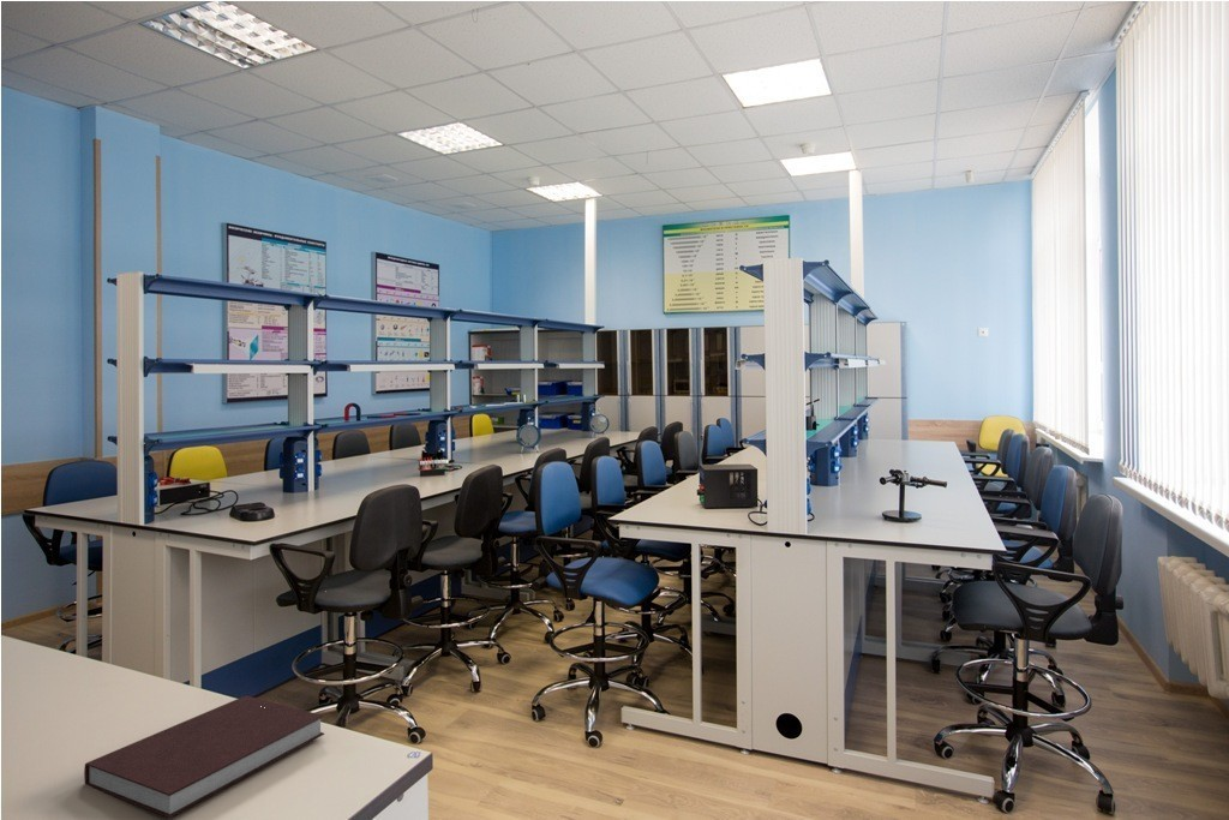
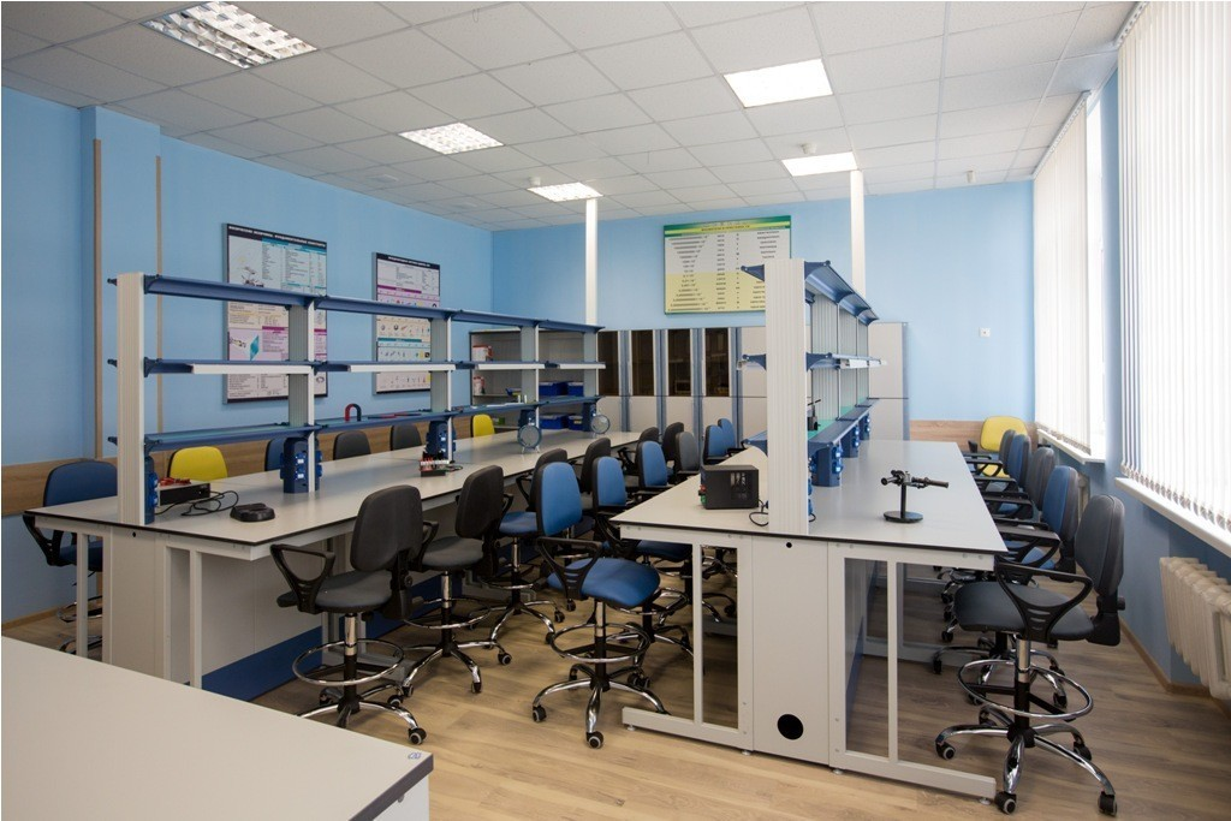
- notebook [83,694,325,819]
